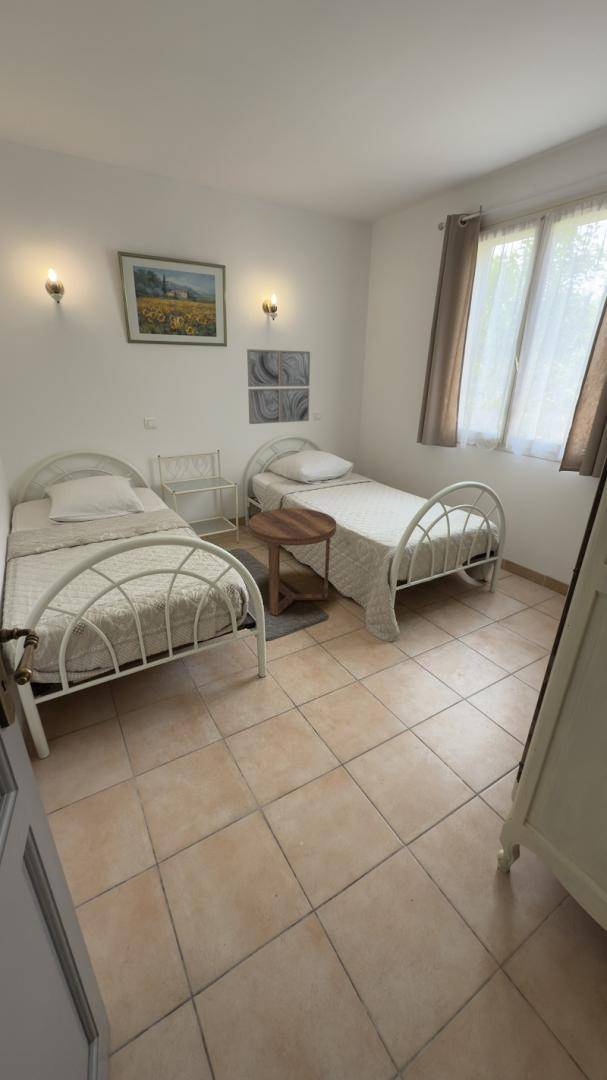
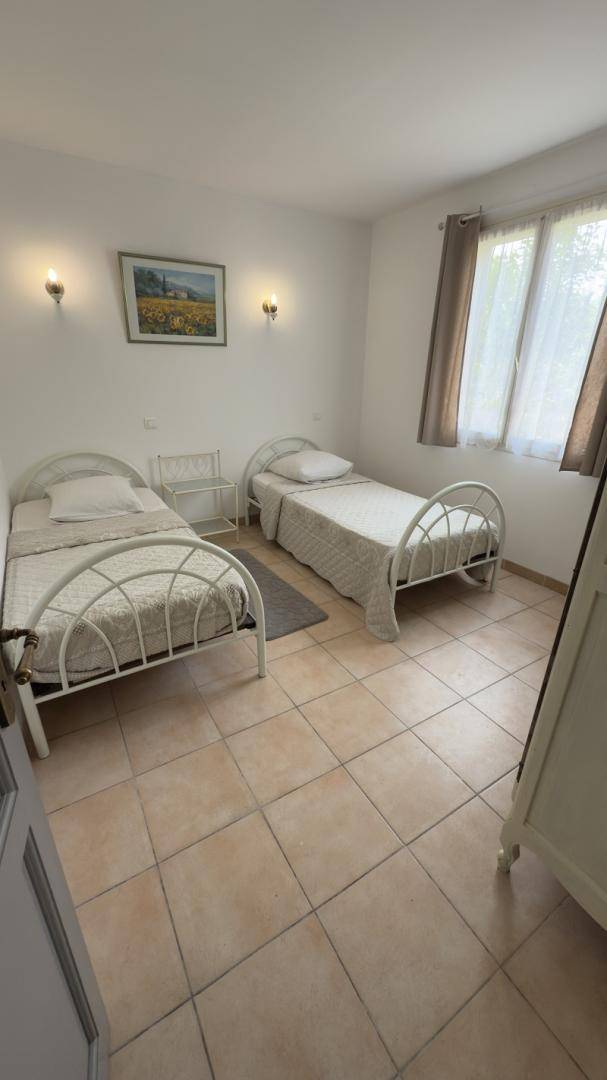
- side table [248,507,337,617]
- wall art [246,348,311,425]
